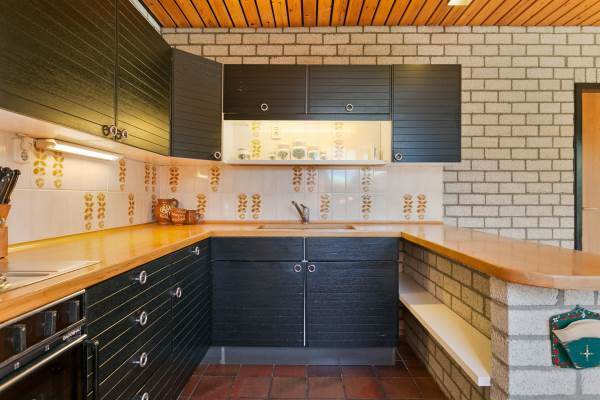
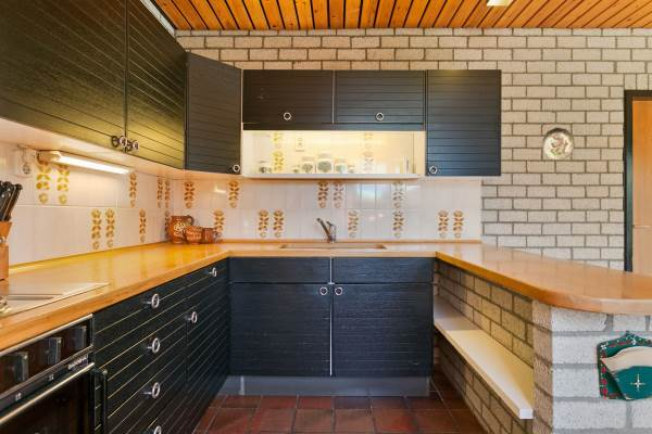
+ decorative plate [541,127,576,161]
